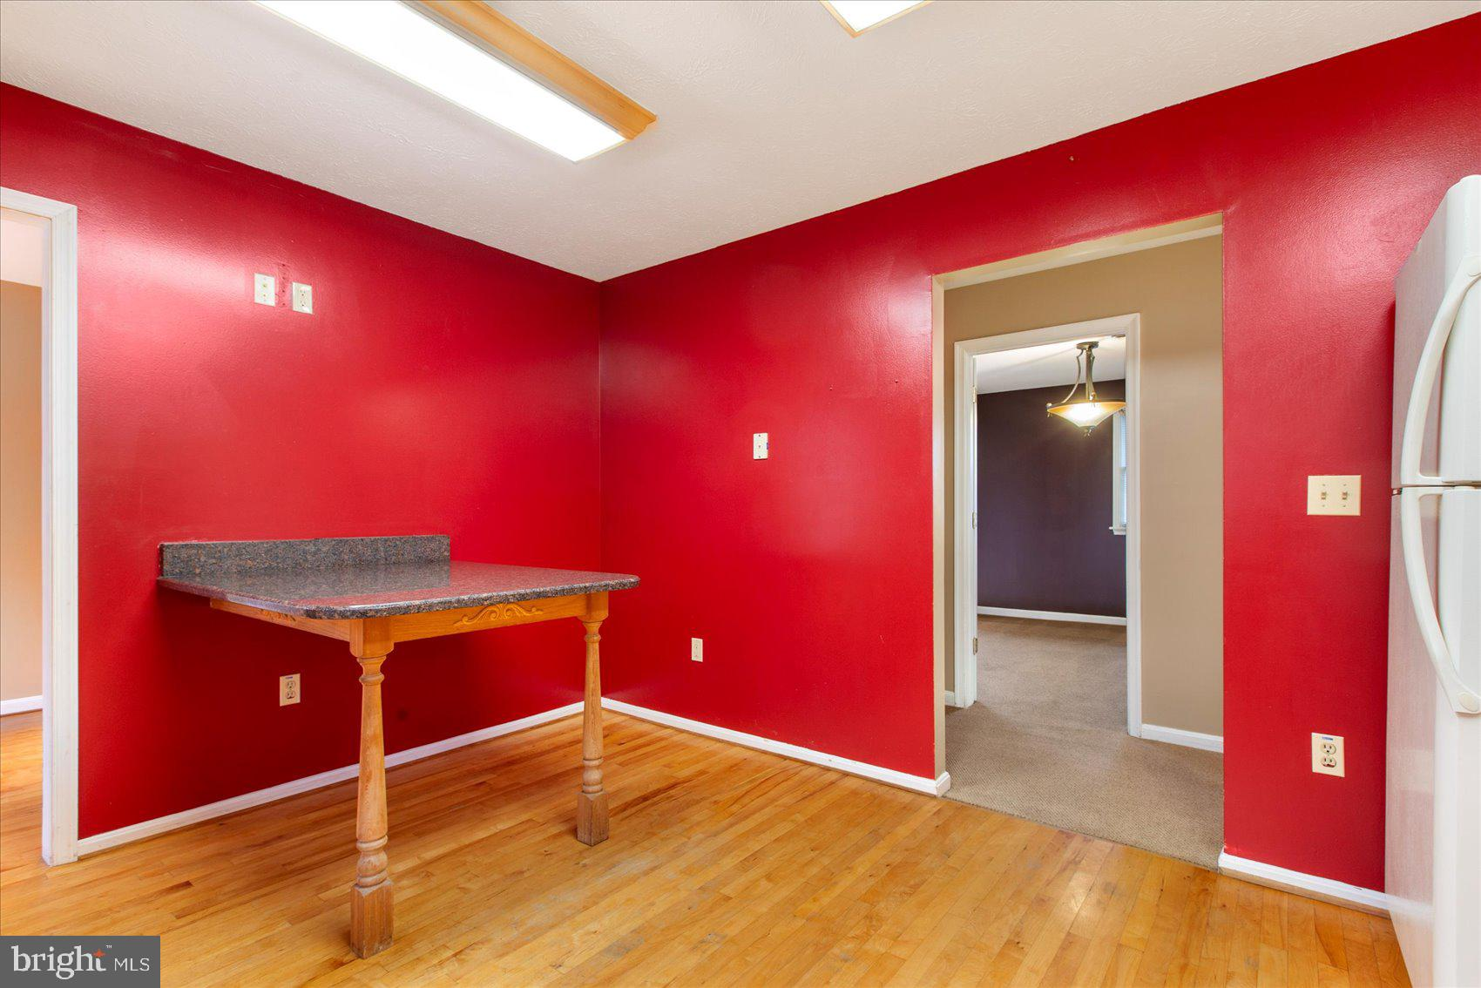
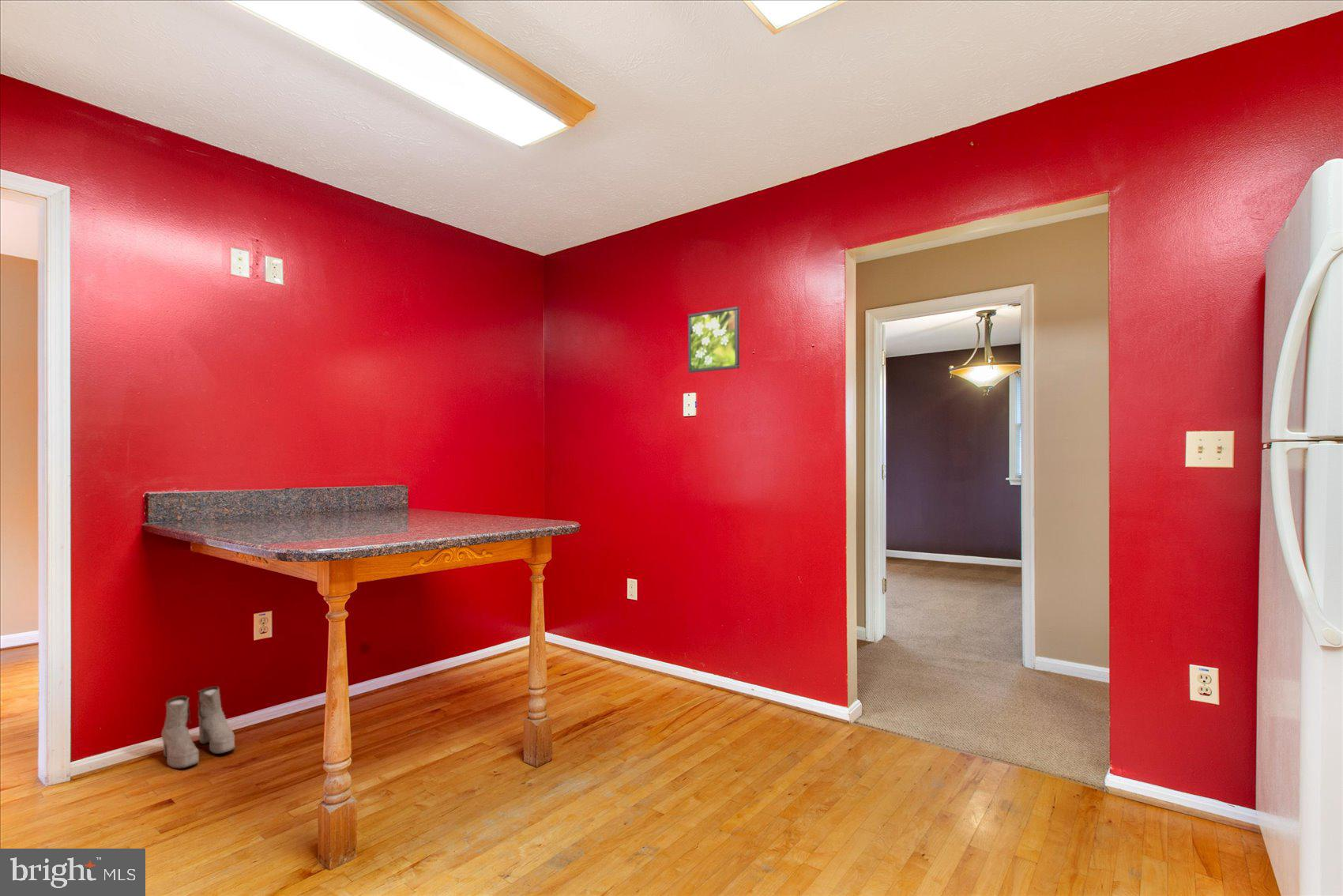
+ boots [161,686,236,770]
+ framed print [687,306,740,374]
